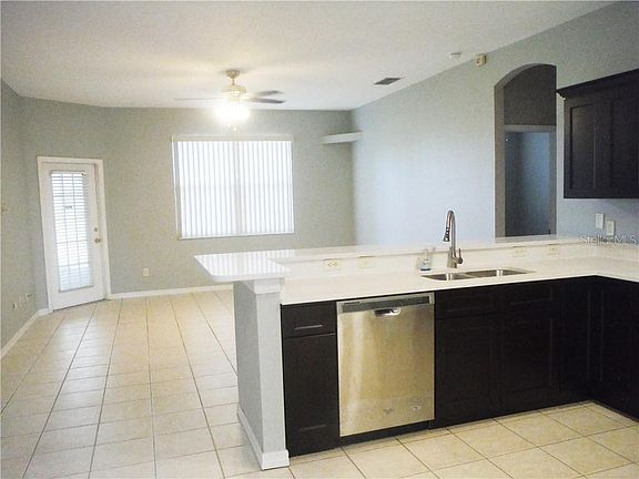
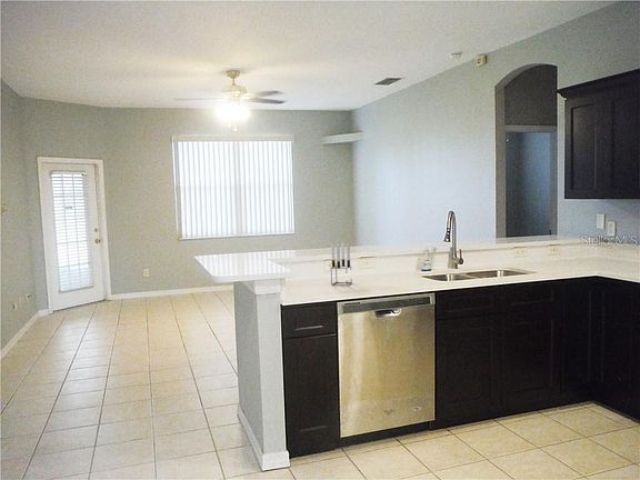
+ candle holder [330,241,353,287]
